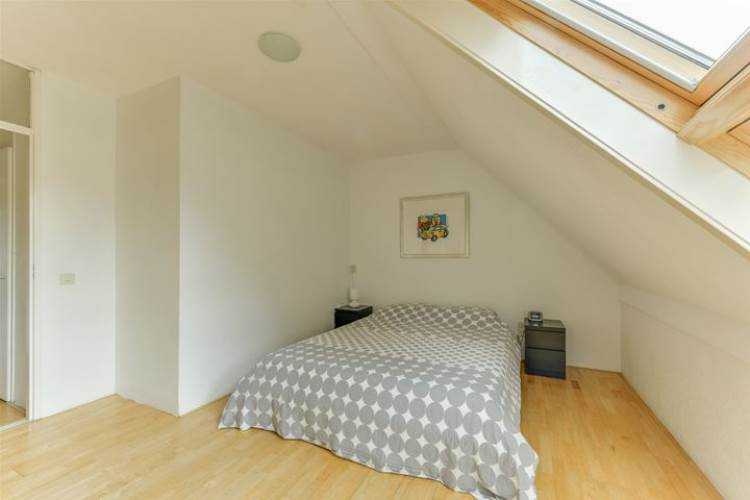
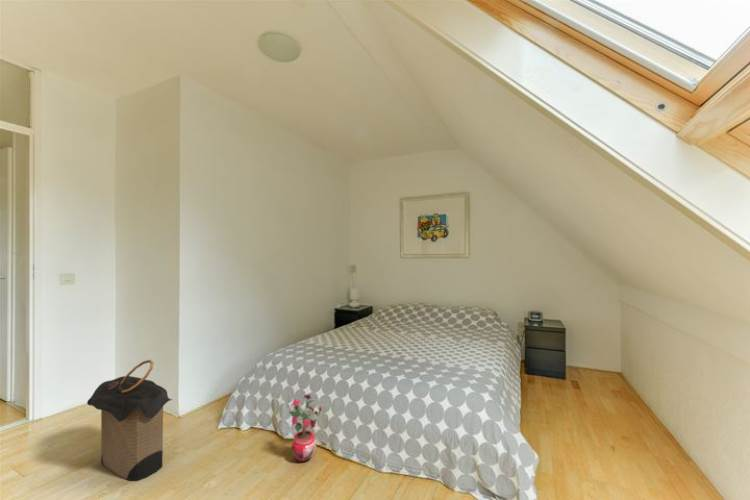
+ potted plant [288,393,324,463]
+ laundry hamper [86,359,173,482]
